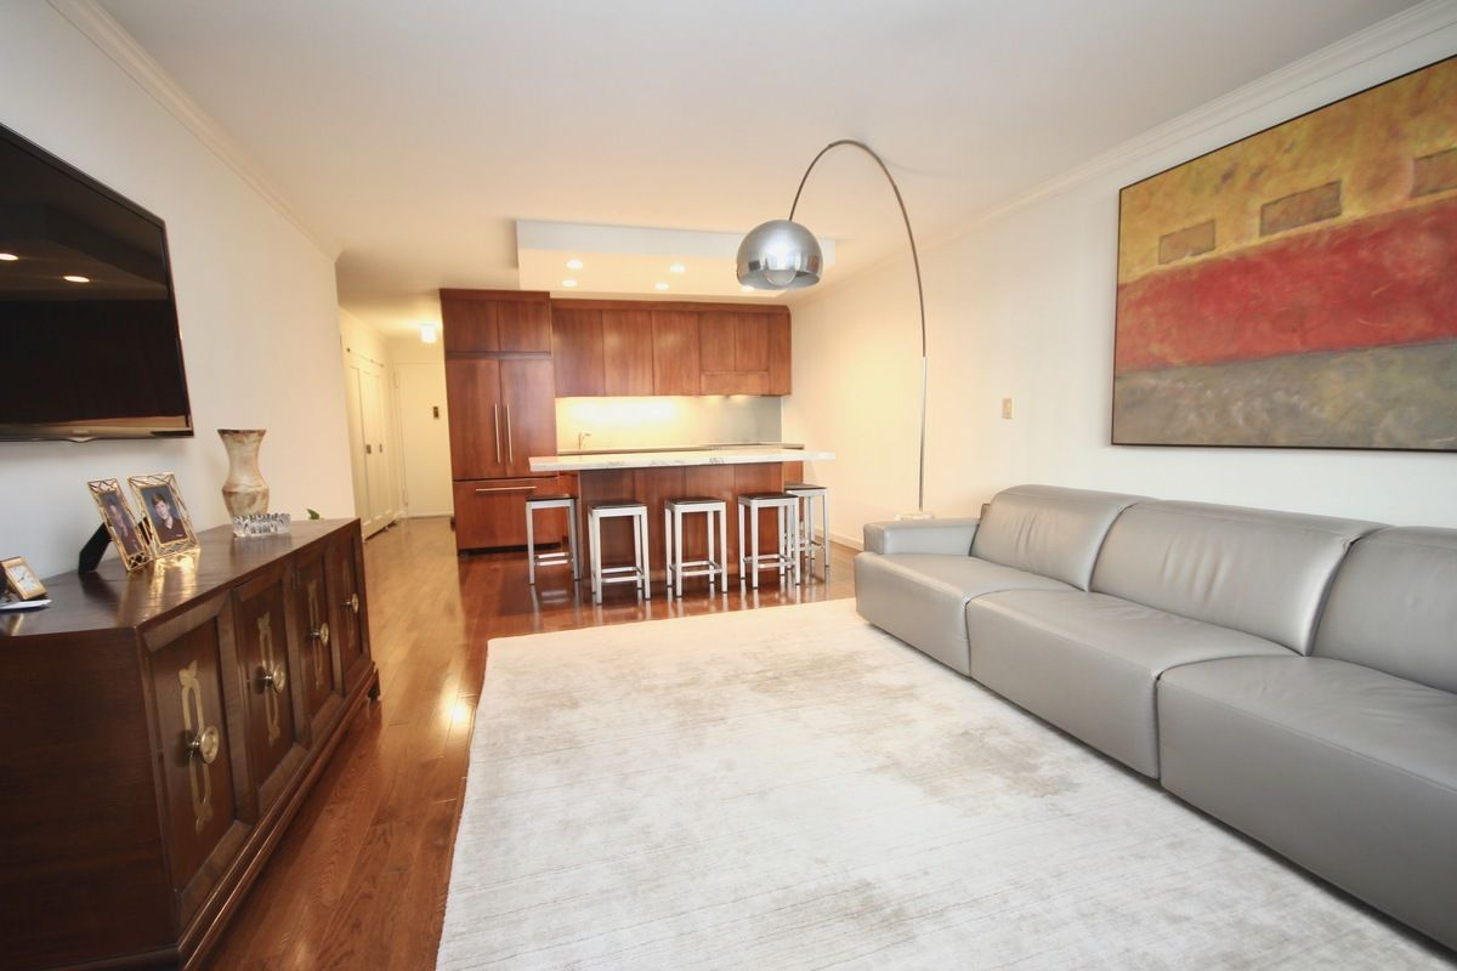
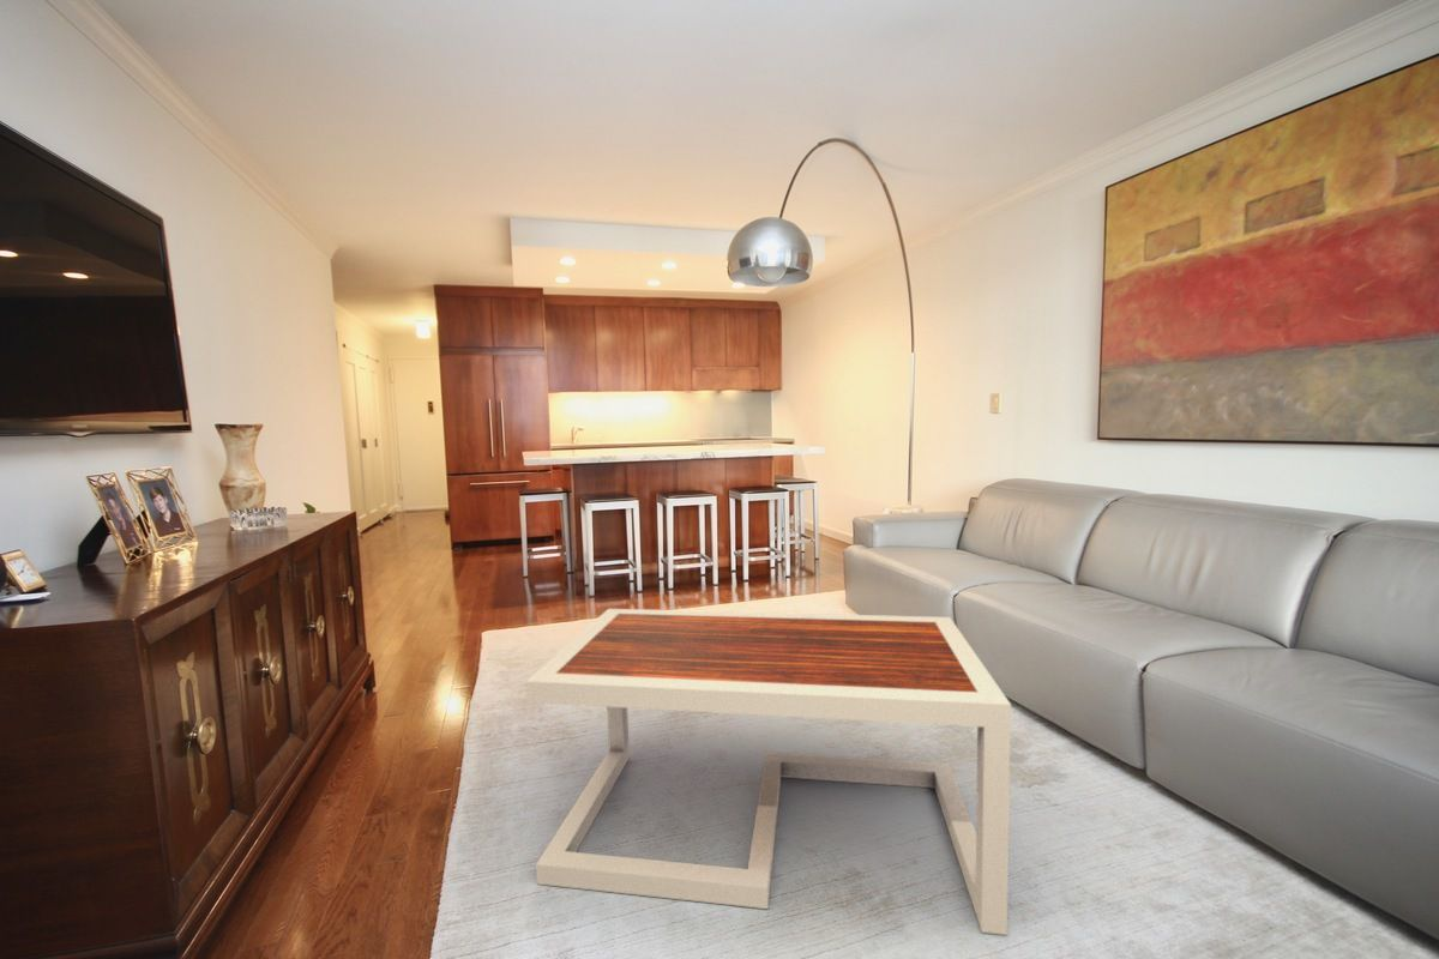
+ coffee table [524,608,1012,936]
